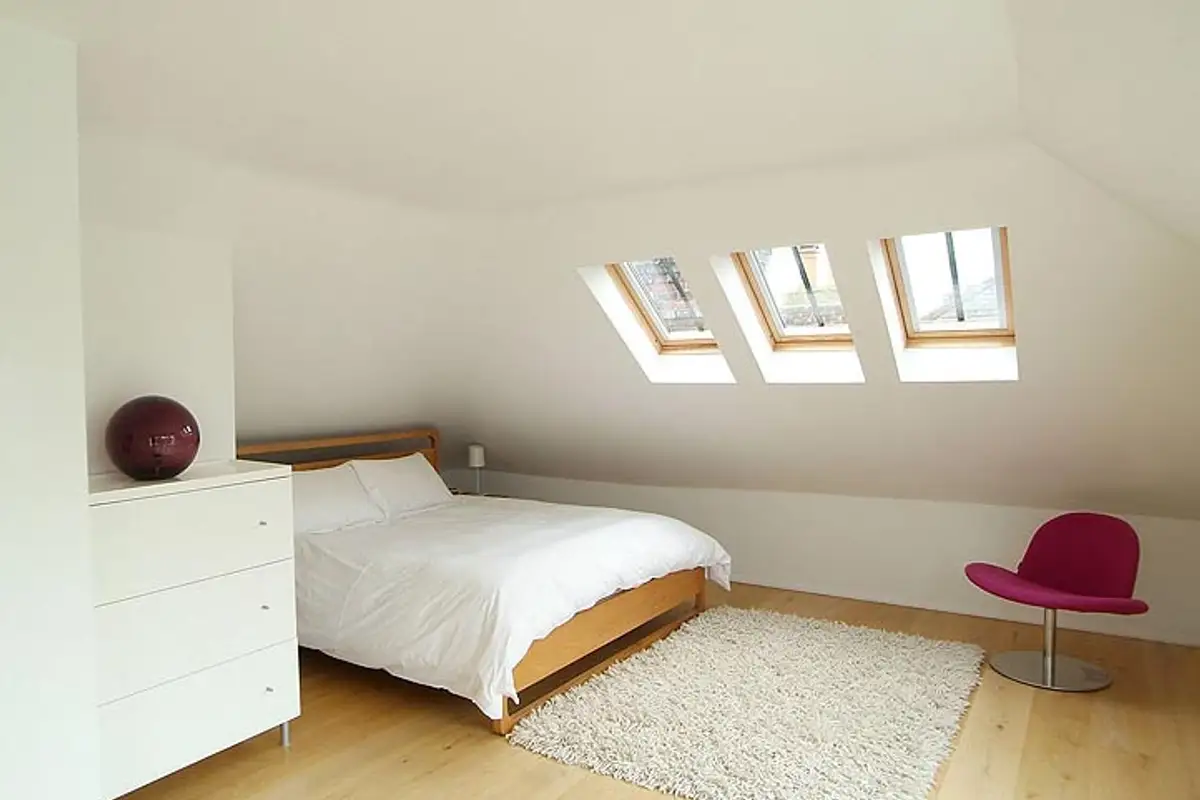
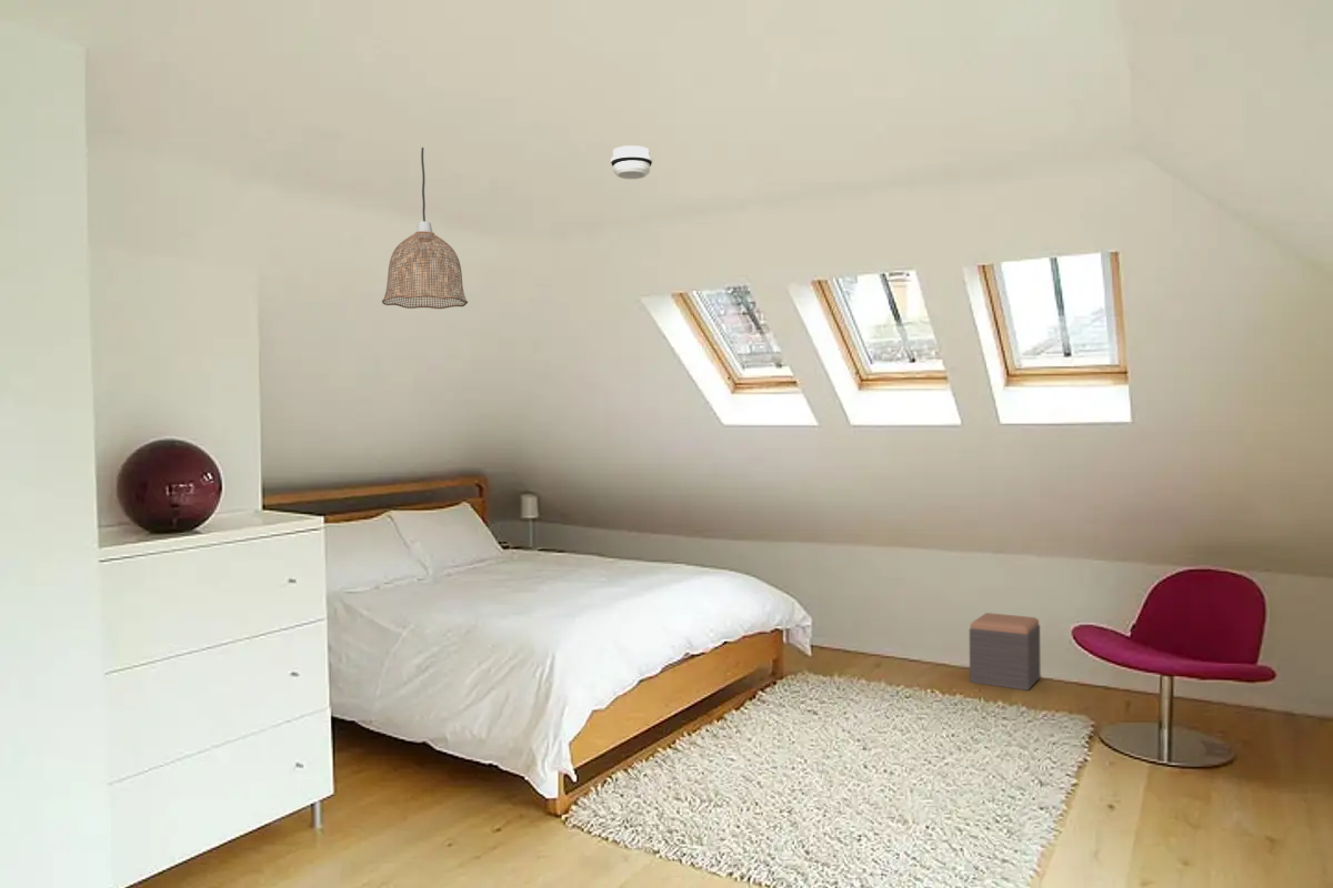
+ smoke detector [610,144,653,180]
+ footstool [969,612,1042,692]
+ pendant lamp [381,147,469,310]
